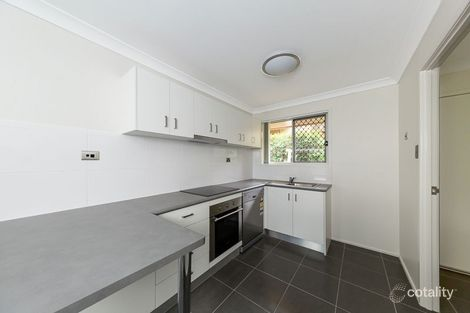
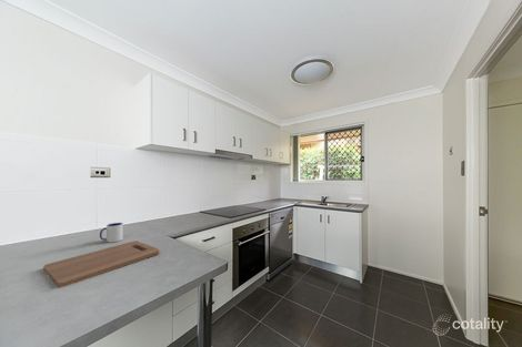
+ mug [99,222,124,243]
+ cutting board [42,239,160,288]
